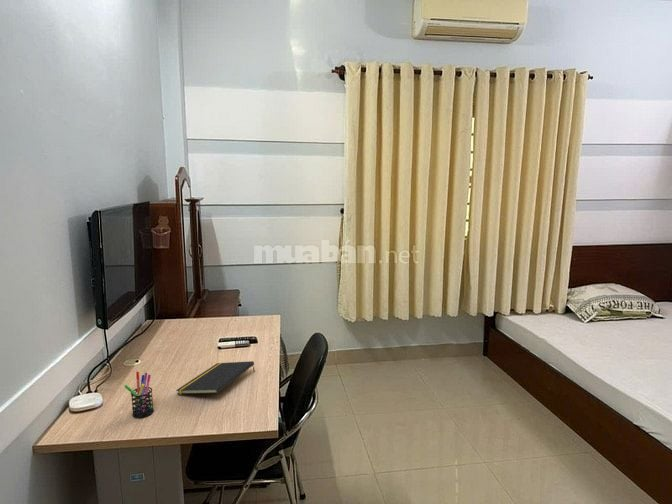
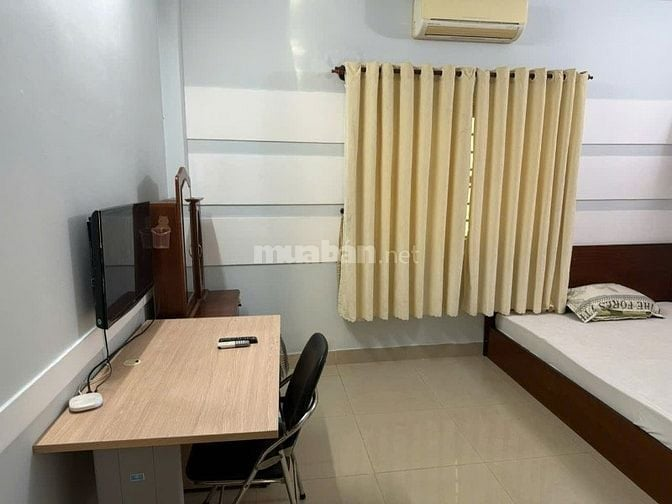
- notepad [175,360,256,395]
- pen holder [123,371,155,419]
